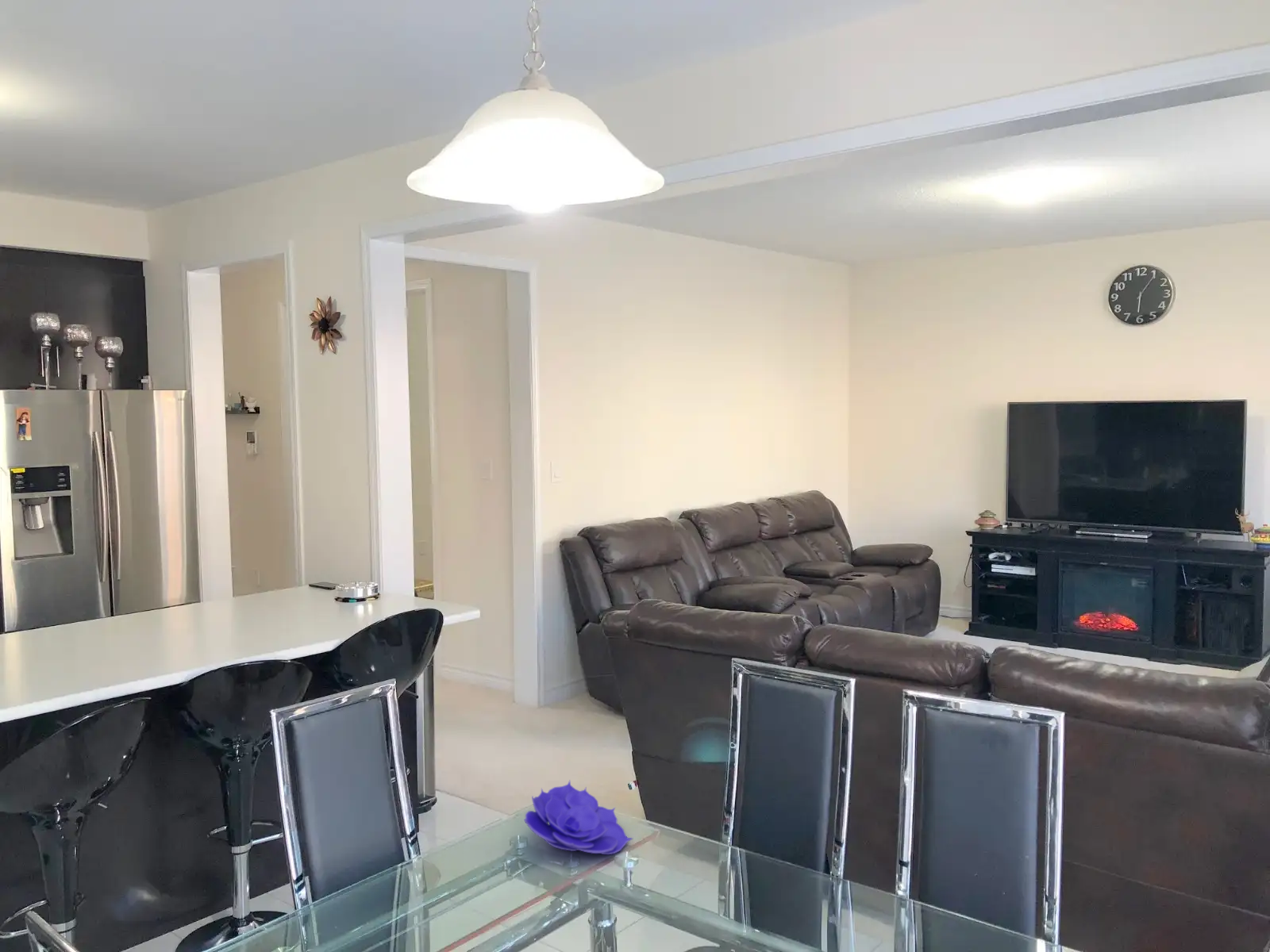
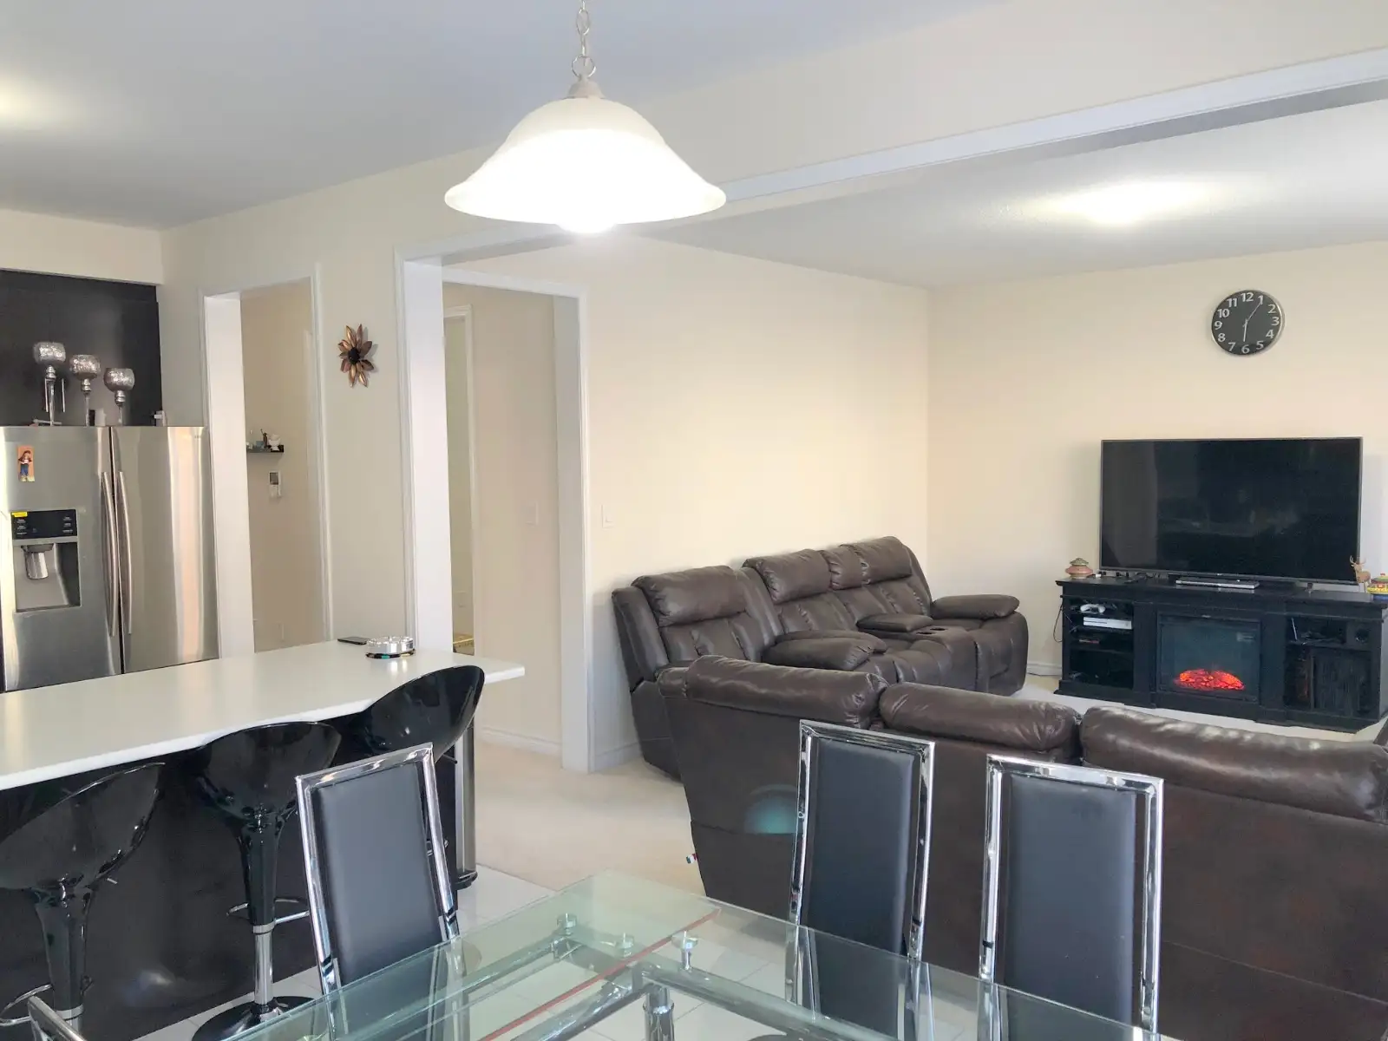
- decorative bowl [523,780,633,855]
